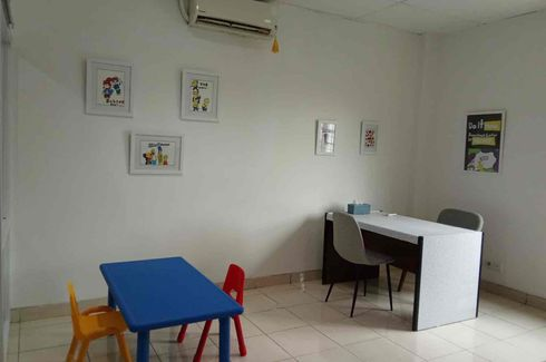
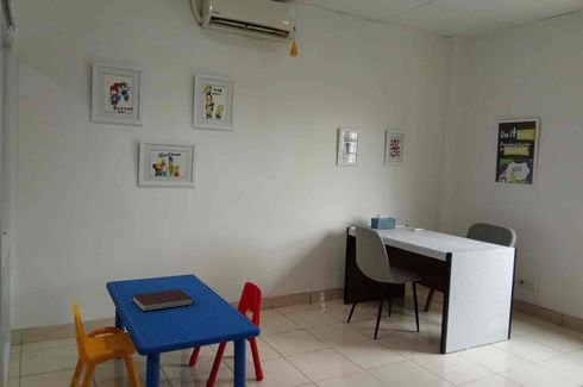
+ notebook [131,288,194,312]
